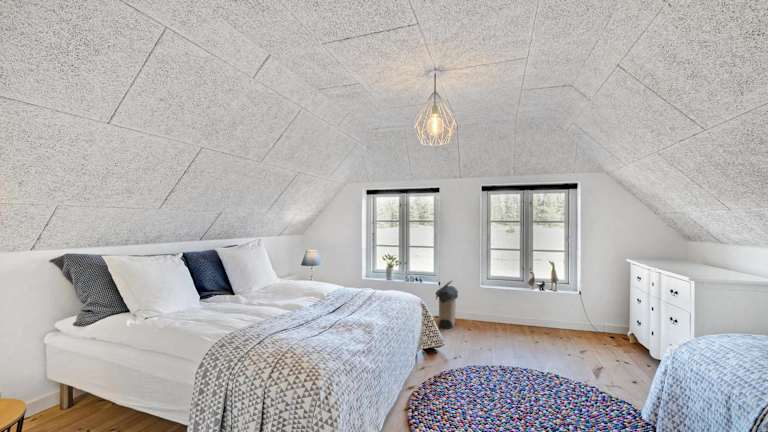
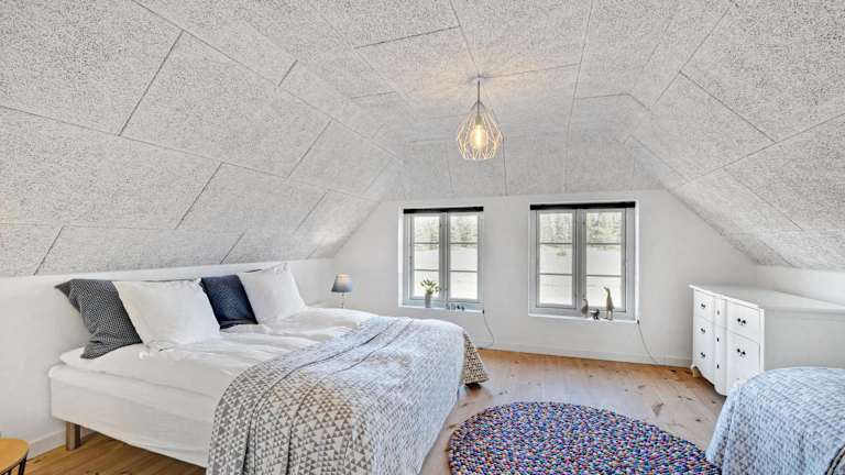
- laundry hamper [434,279,459,330]
